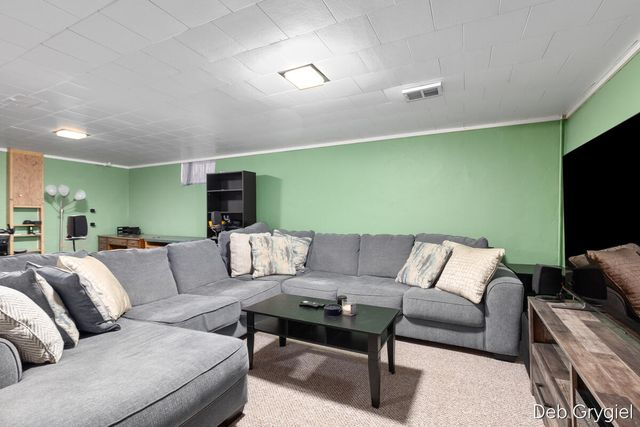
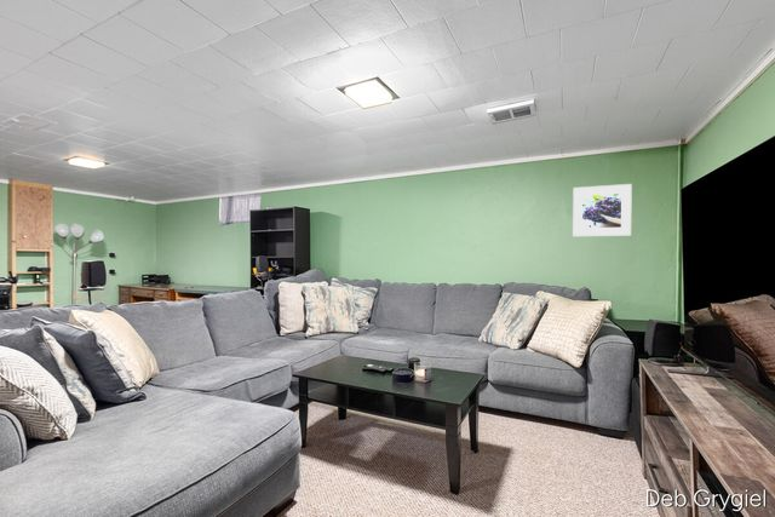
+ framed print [572,183,633,237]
